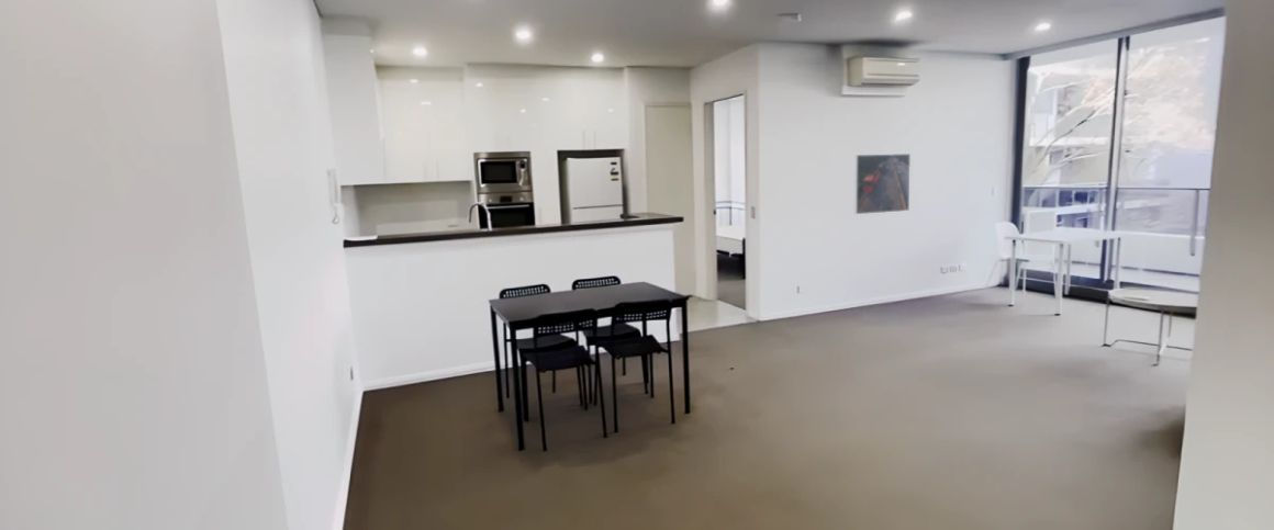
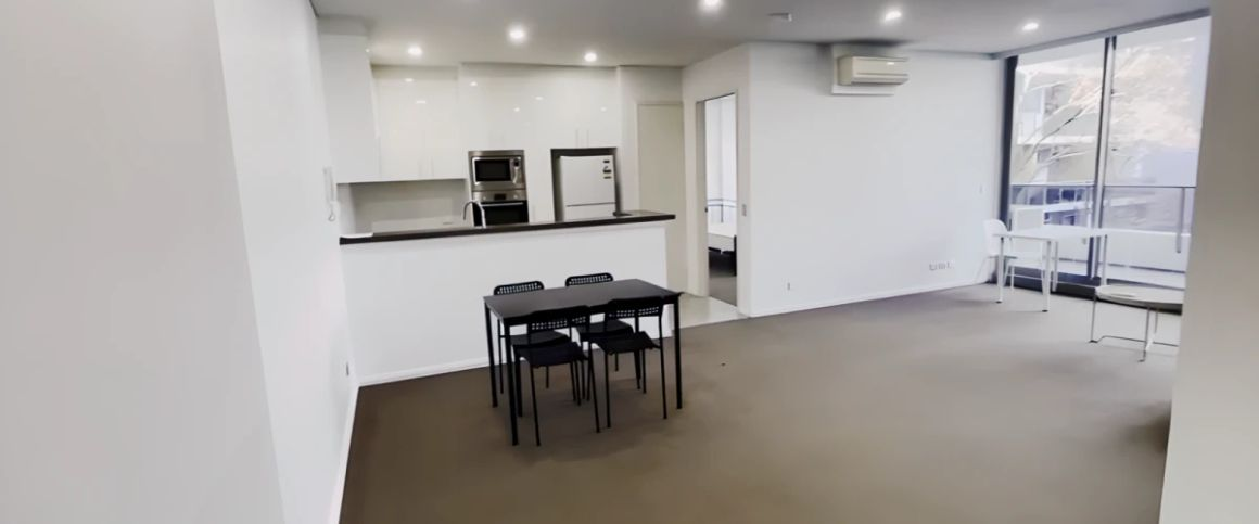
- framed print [853,153,912,215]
